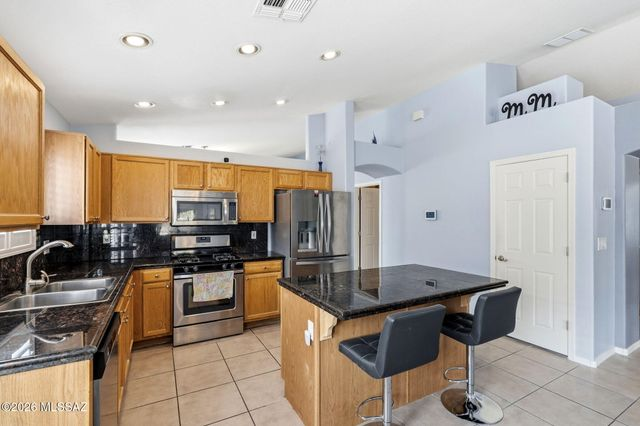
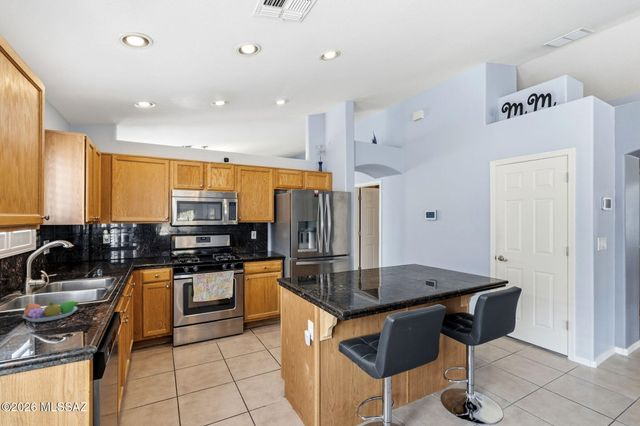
+ fruit bowl [21,300,79,323]
